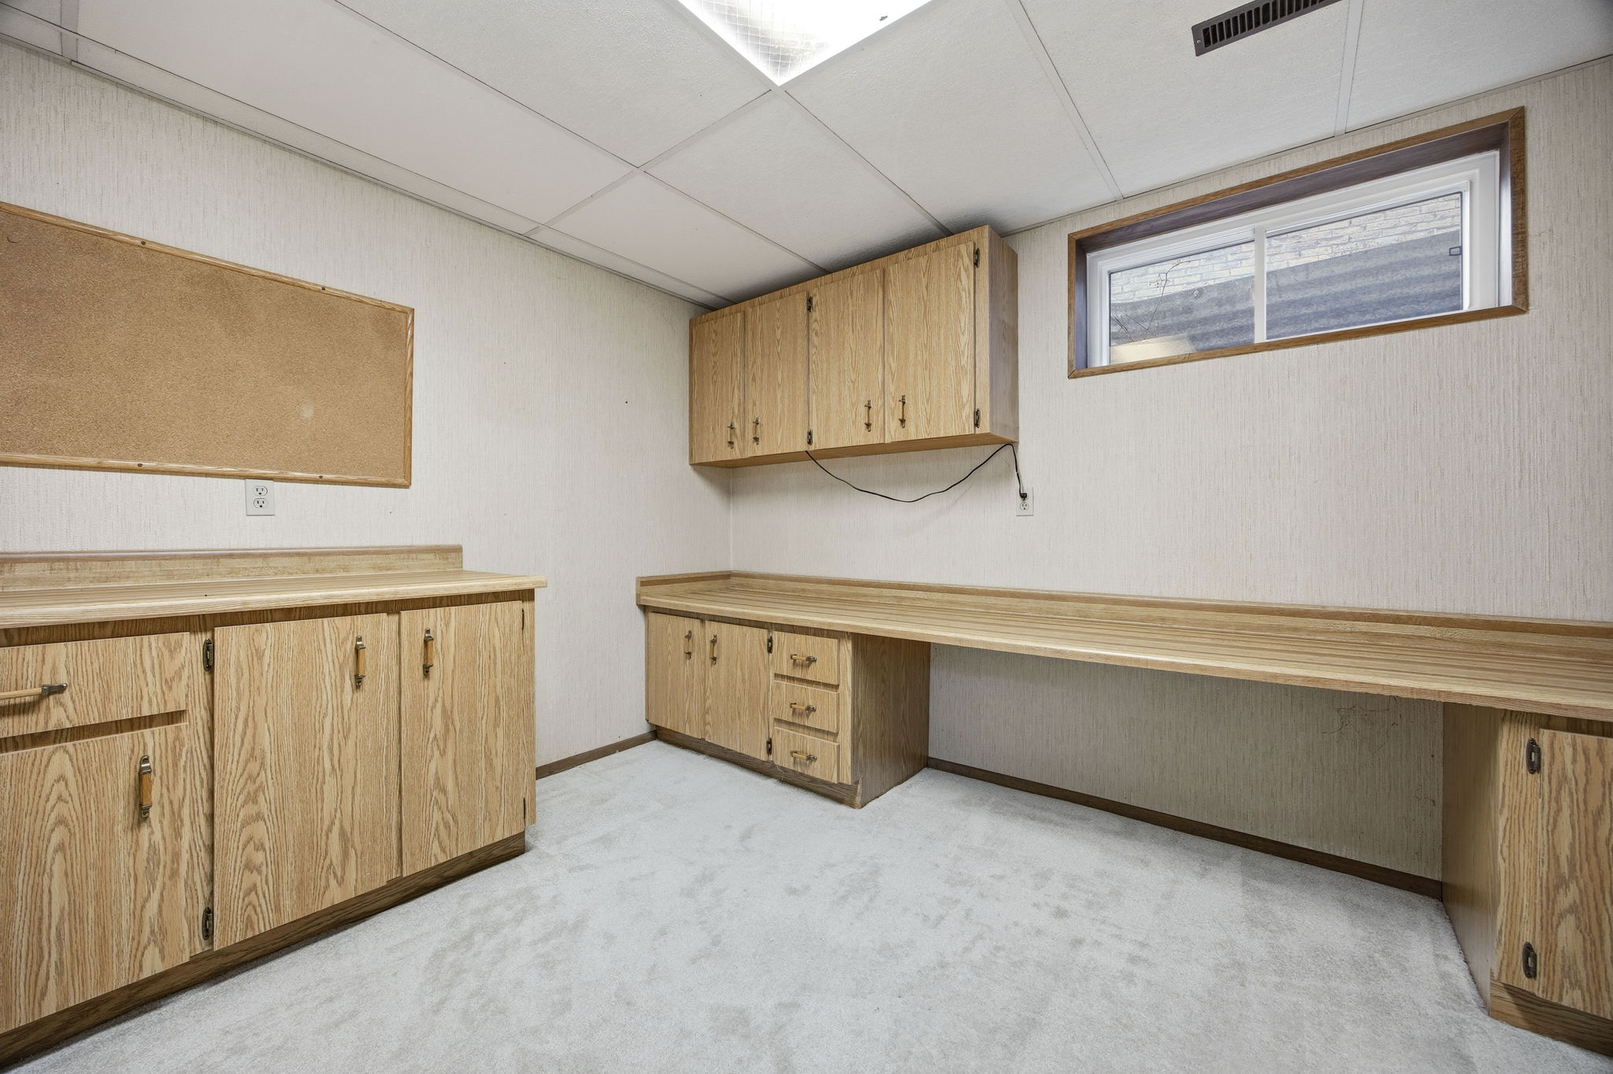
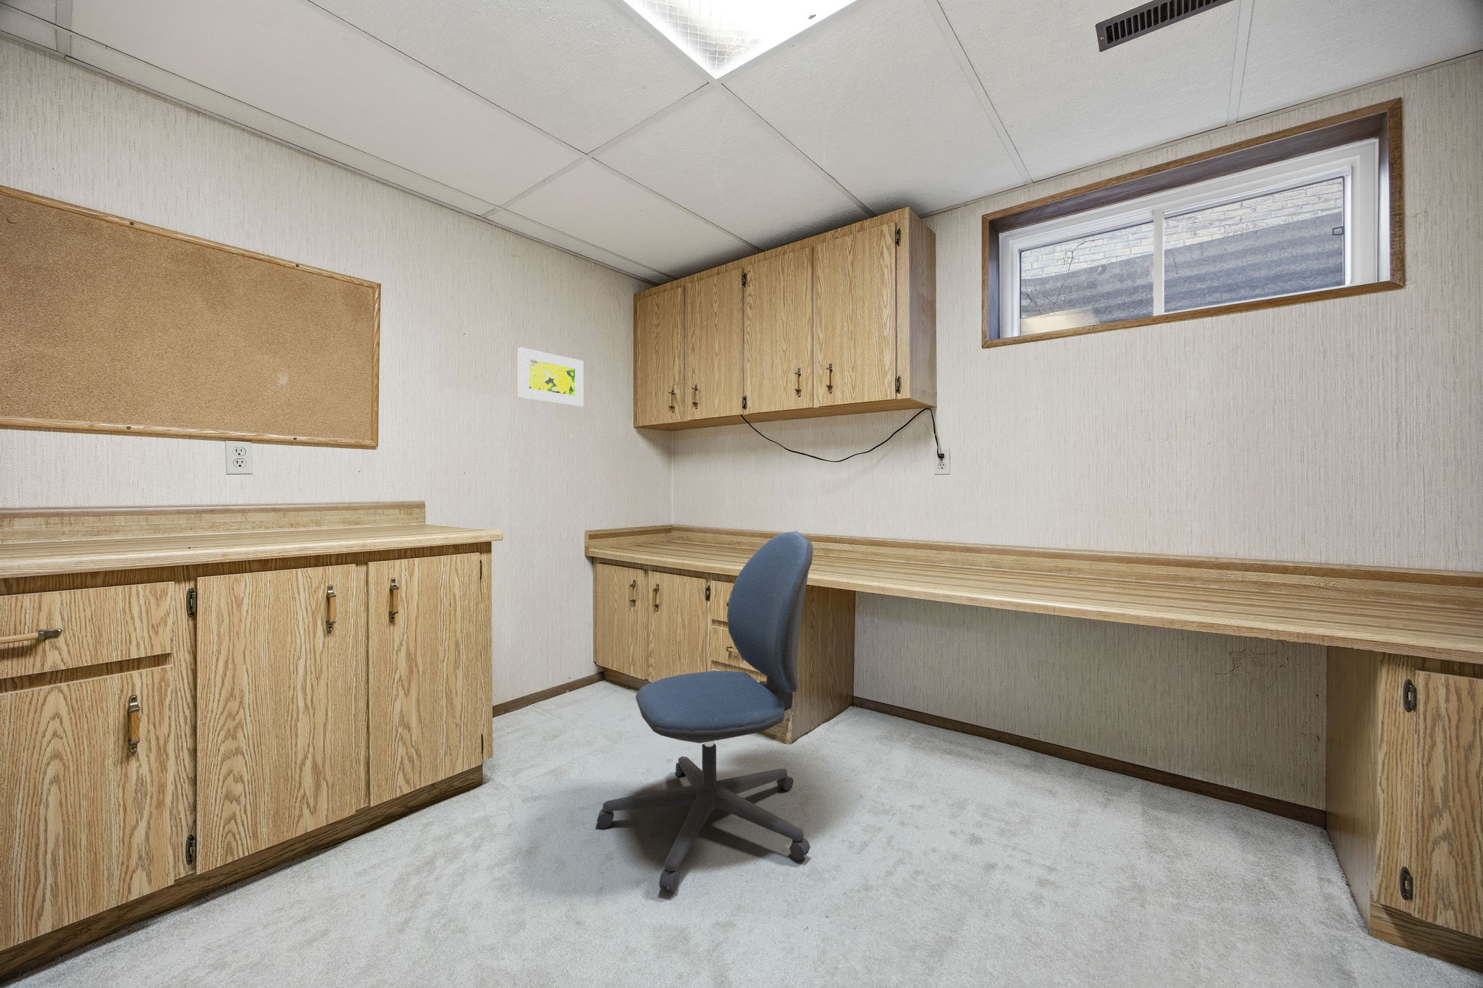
+ office chair [595,530,814,893]
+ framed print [518,346,584,407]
